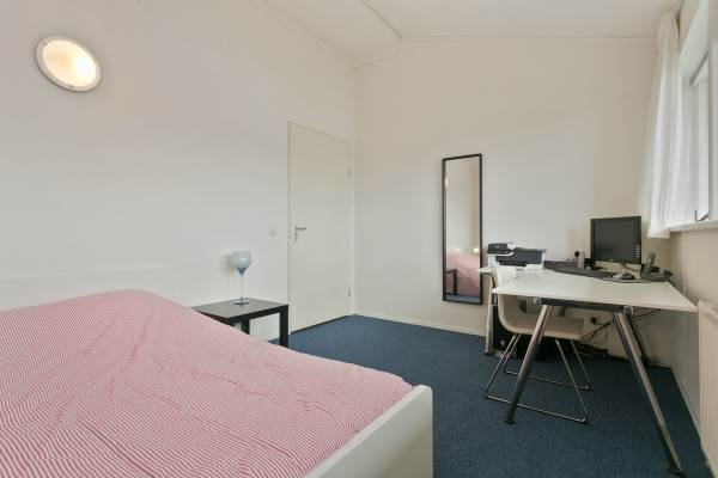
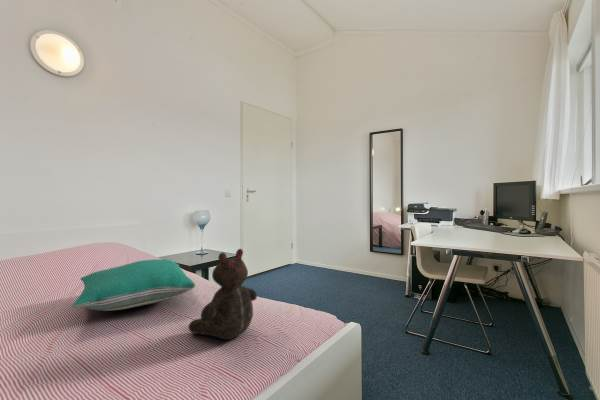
+ teddy bear [188,248,258,340]
+ pillow [71,258,196,312]
